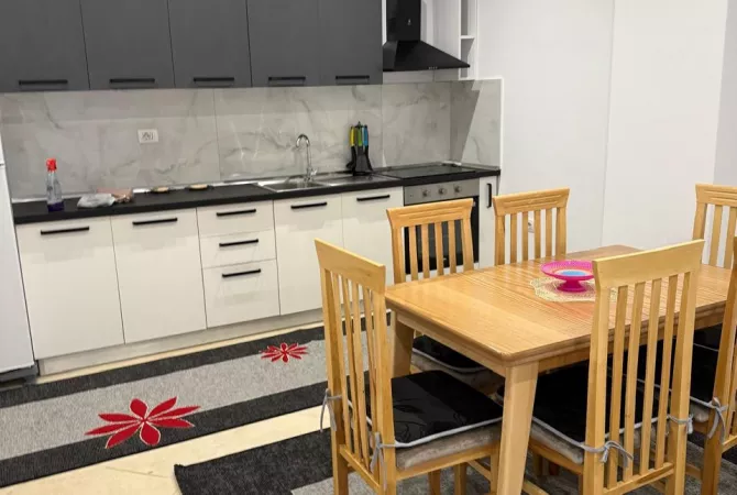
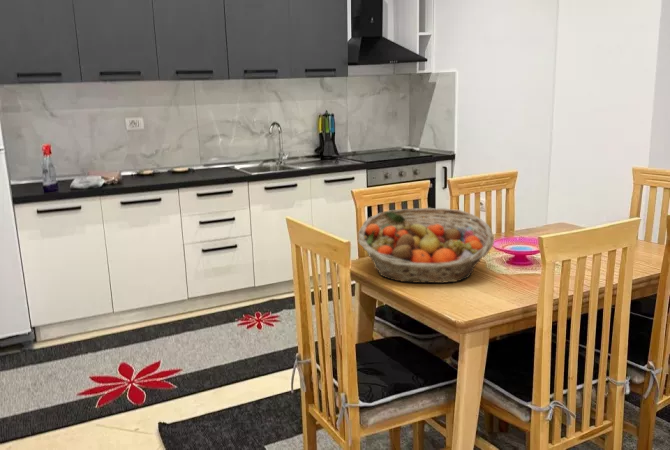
+ fruit basket [357,207,495,284]
